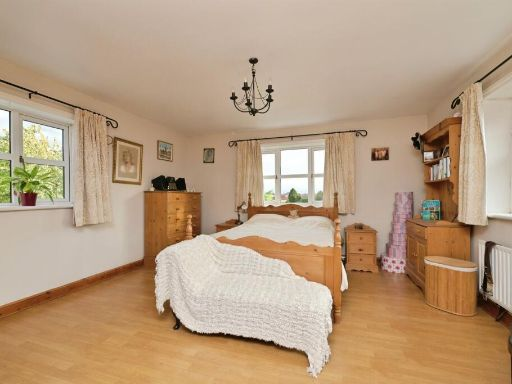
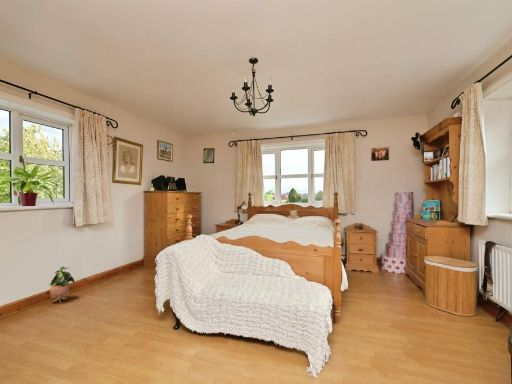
+ potted plant [49,265,75,303]
